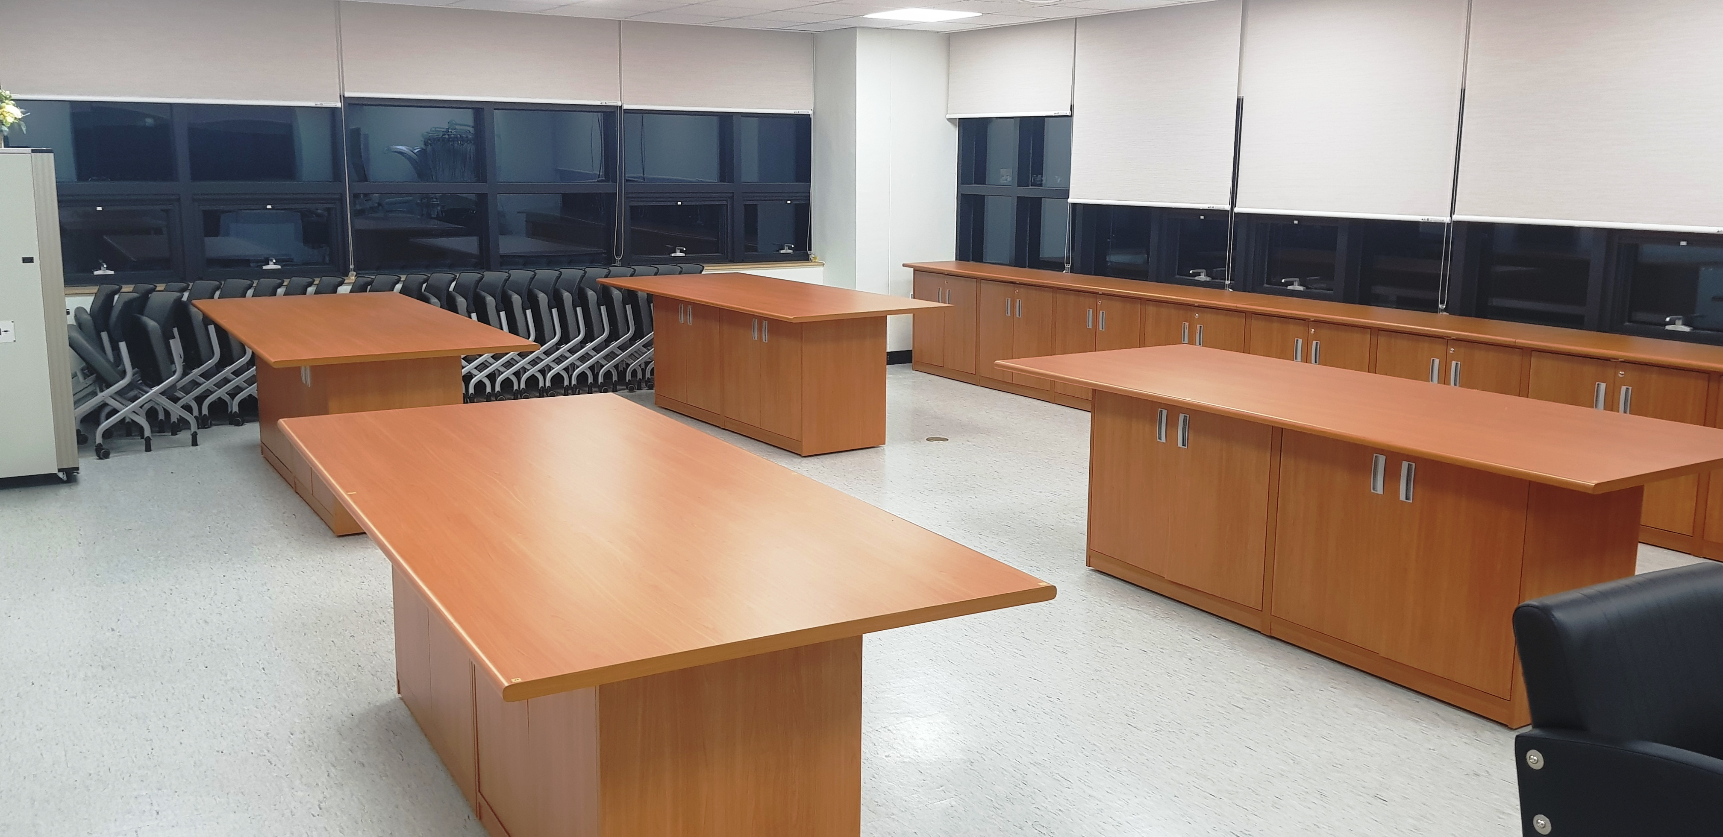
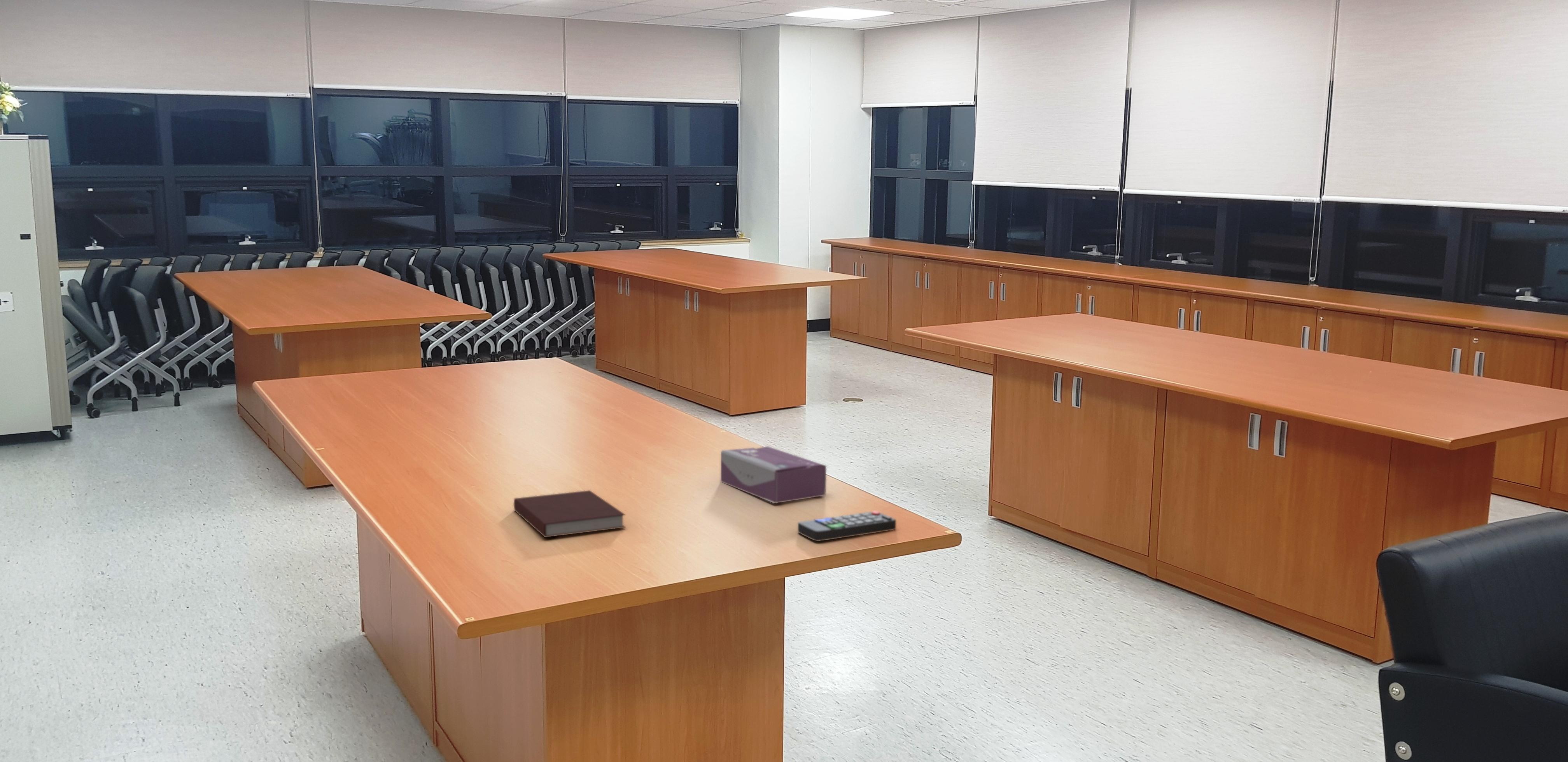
+ notebook [513,490,626,538]
+ tissue box [720,446,827,504]
+ remote control [797,511,896,542]
